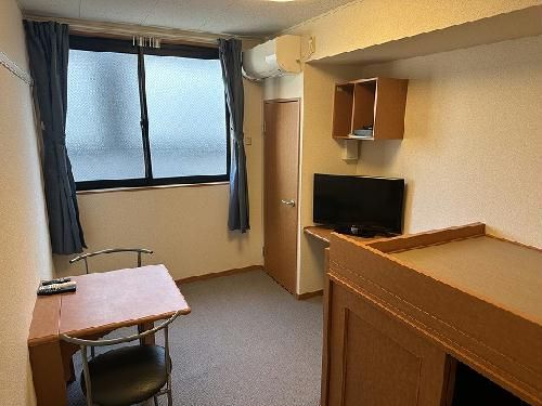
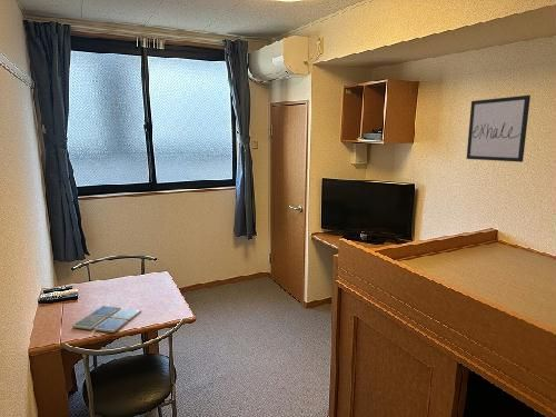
+ drink coaster [71,305,142,334]
+ wall art [466,95,532,163]
